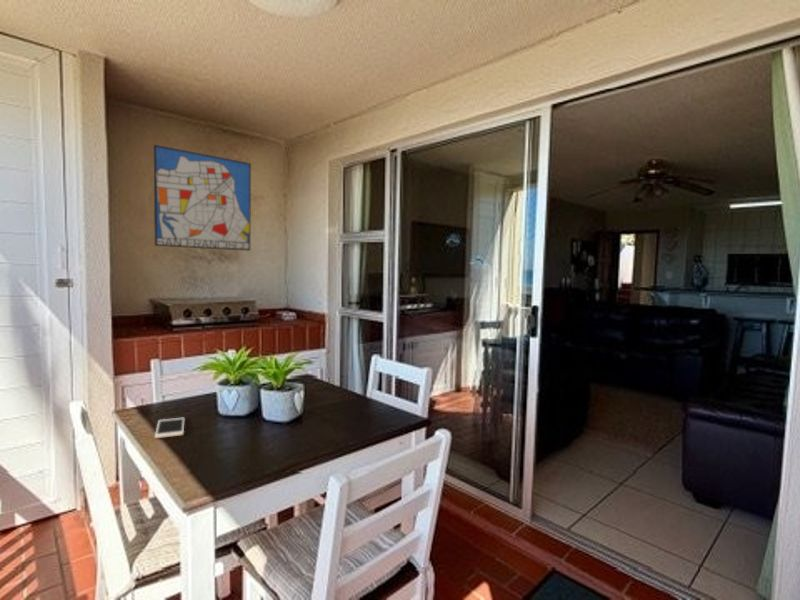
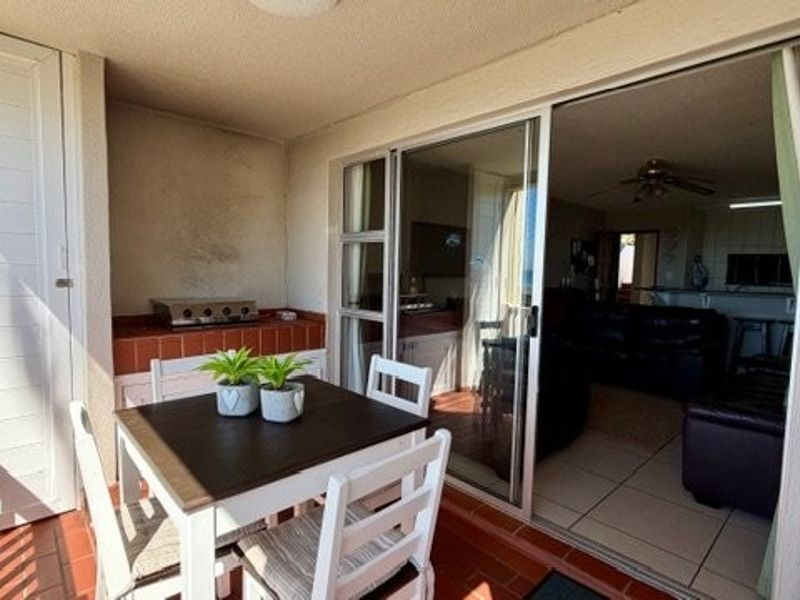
- cell phone [154,417,185,439]
- wall art [153,144,252,252]
